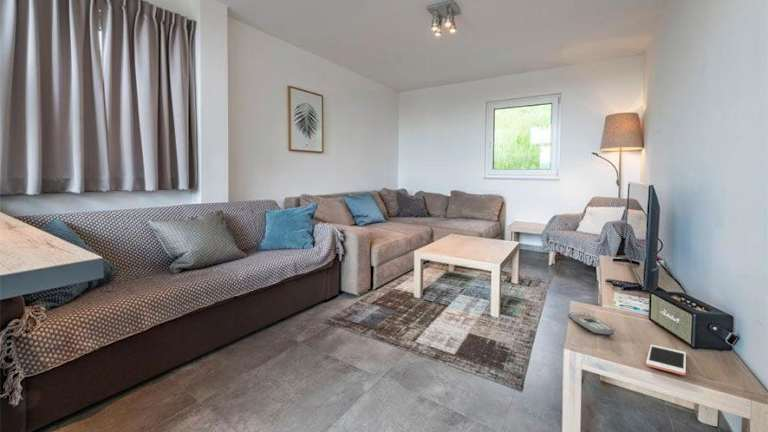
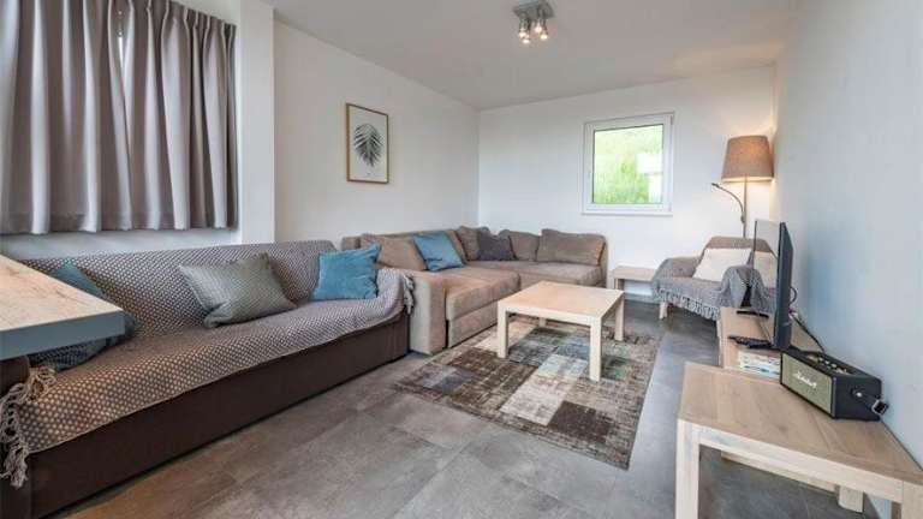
- cell phone [645,344,687,376]
- remote control [566,312,615,337]
